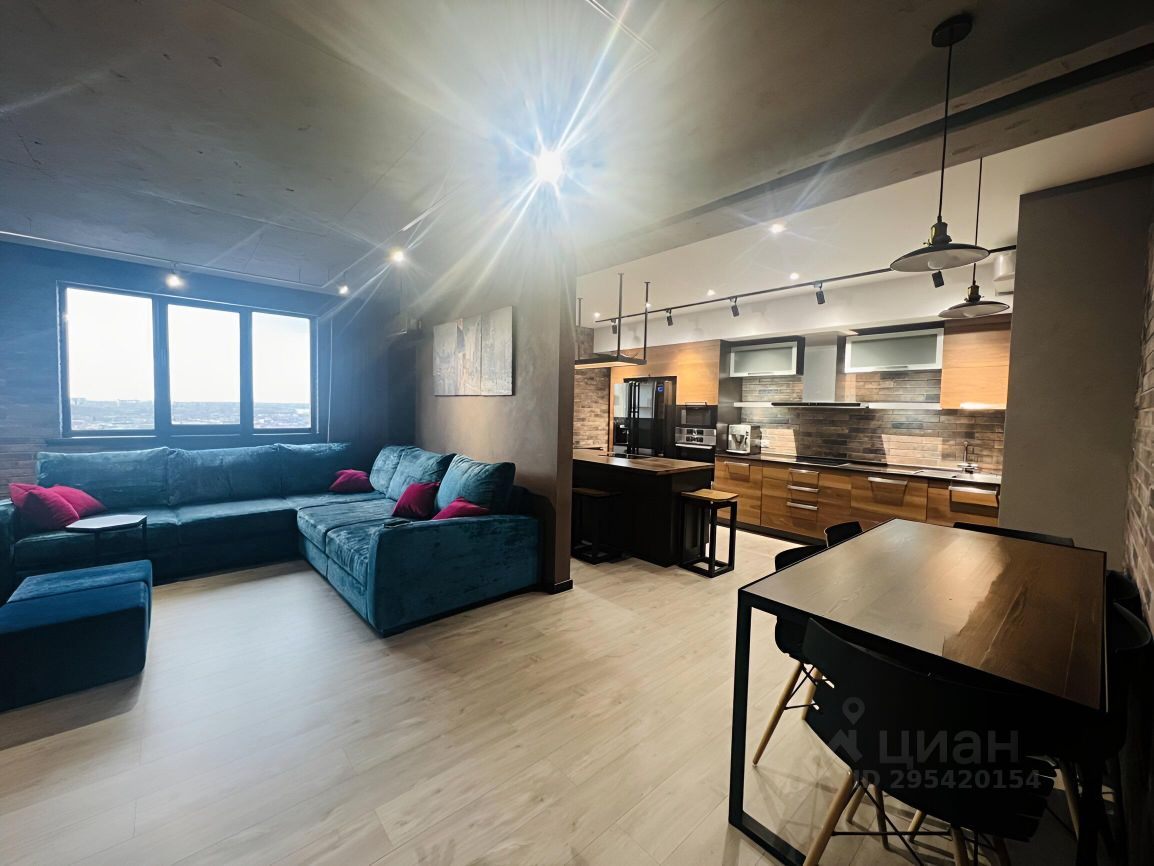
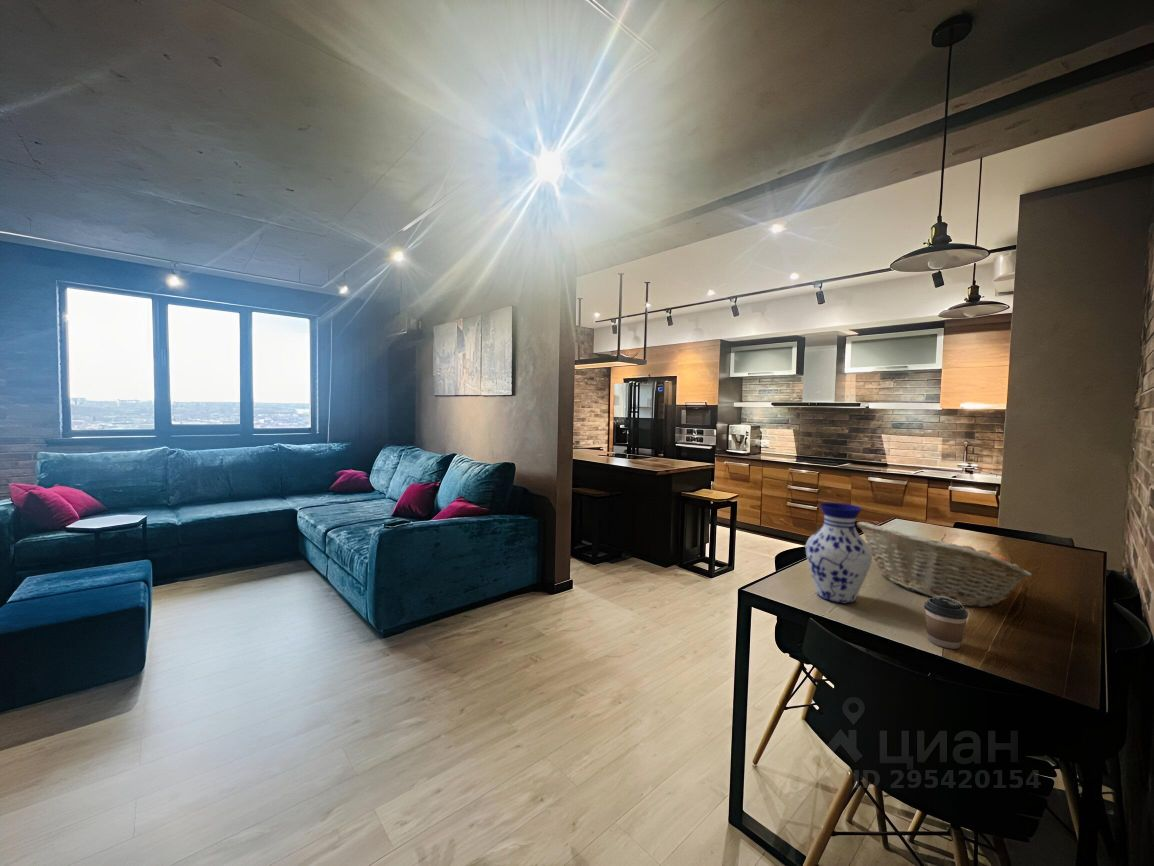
+ fruit basket [856,521,1033,608]
+ vase [804,502,873,604]
+ coffee cup [923,597,969,650]
